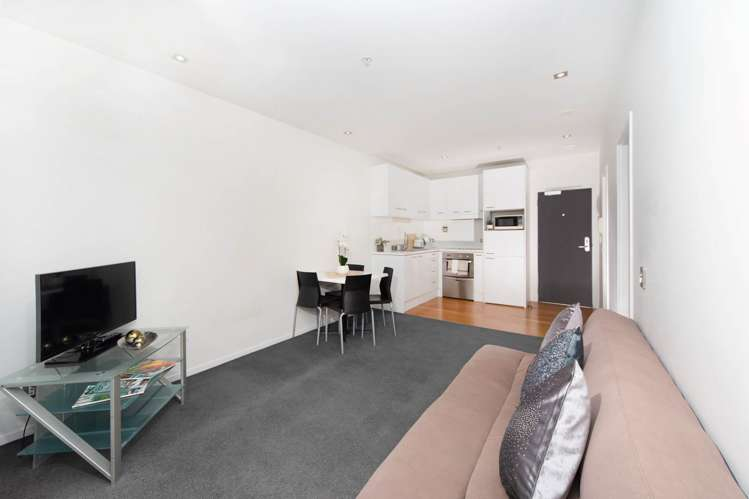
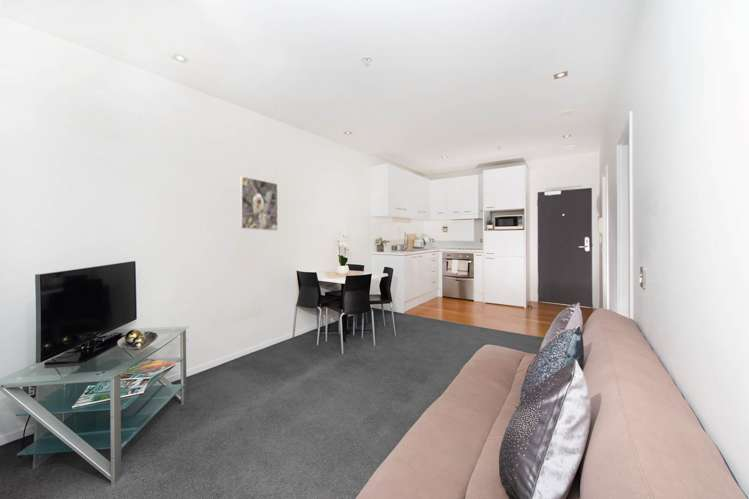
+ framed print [239,175,279,232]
